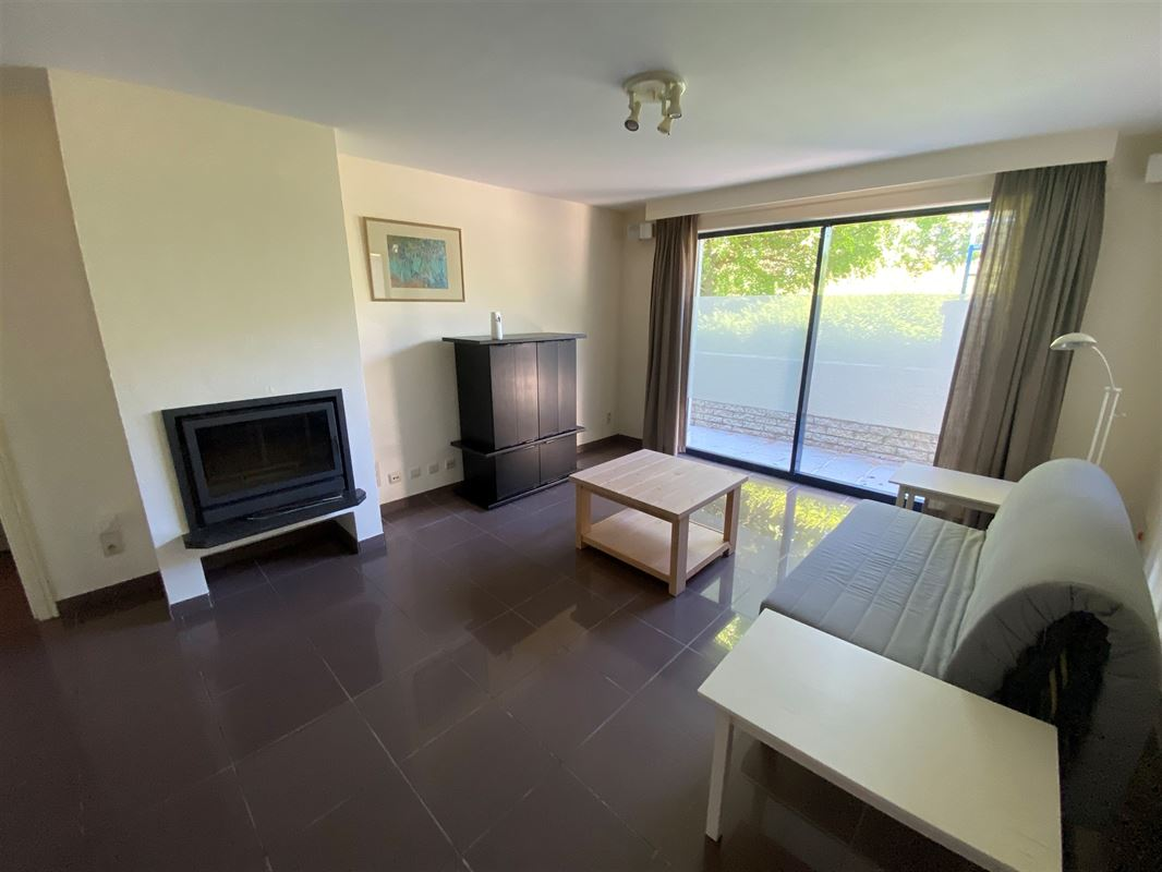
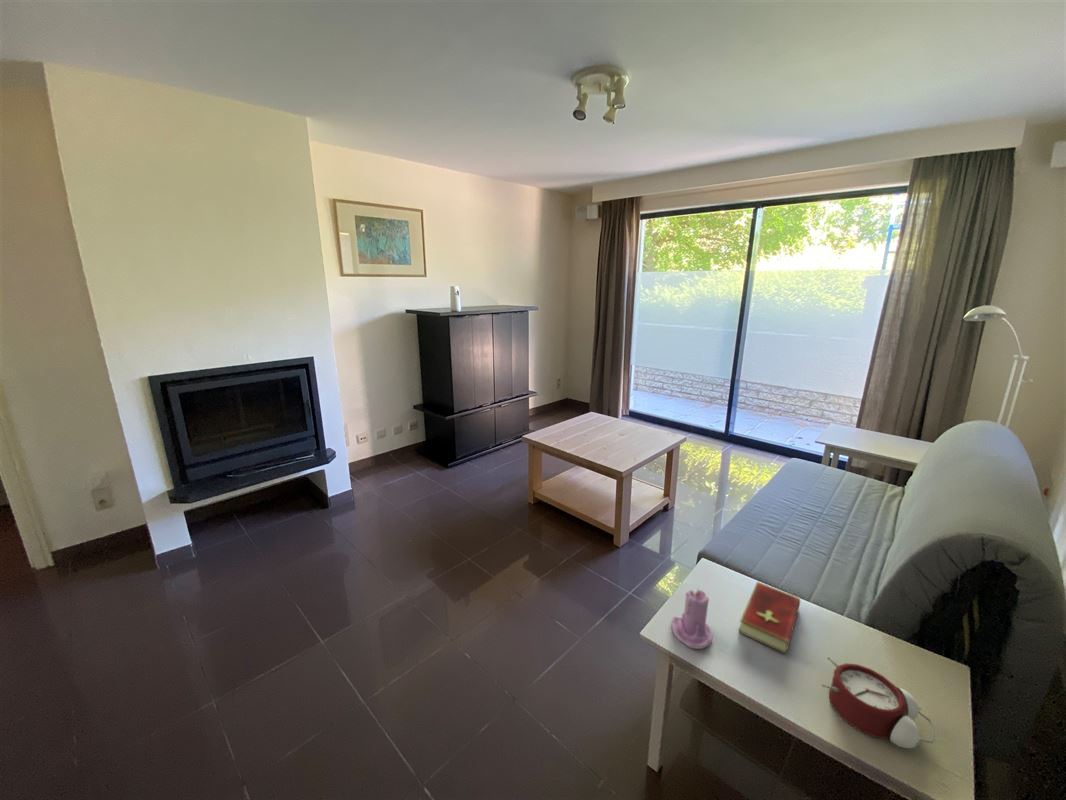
+ hardcover book [737,581,801,655]
+ alarm clock [821,656,936,749]
+ candle [671,587,714,650]
